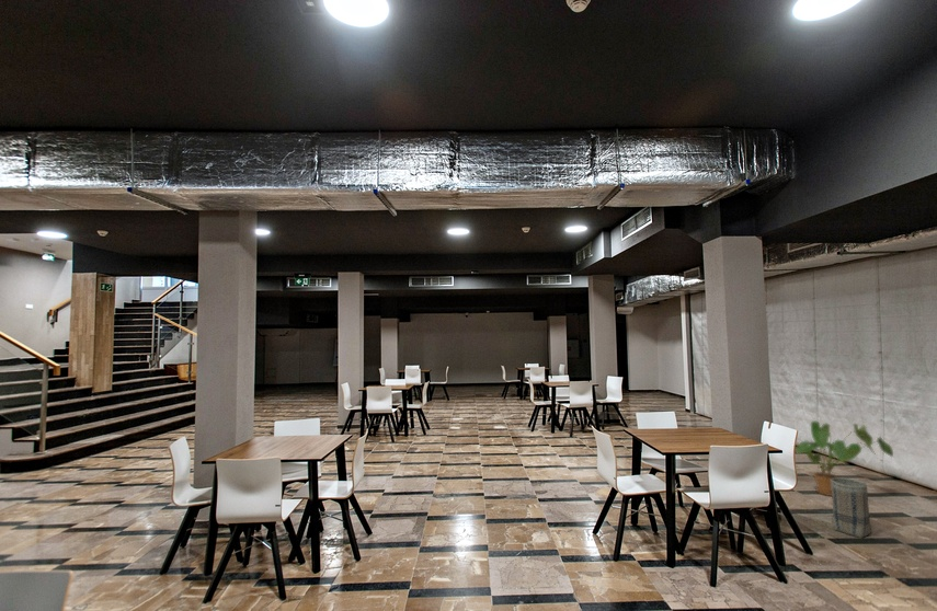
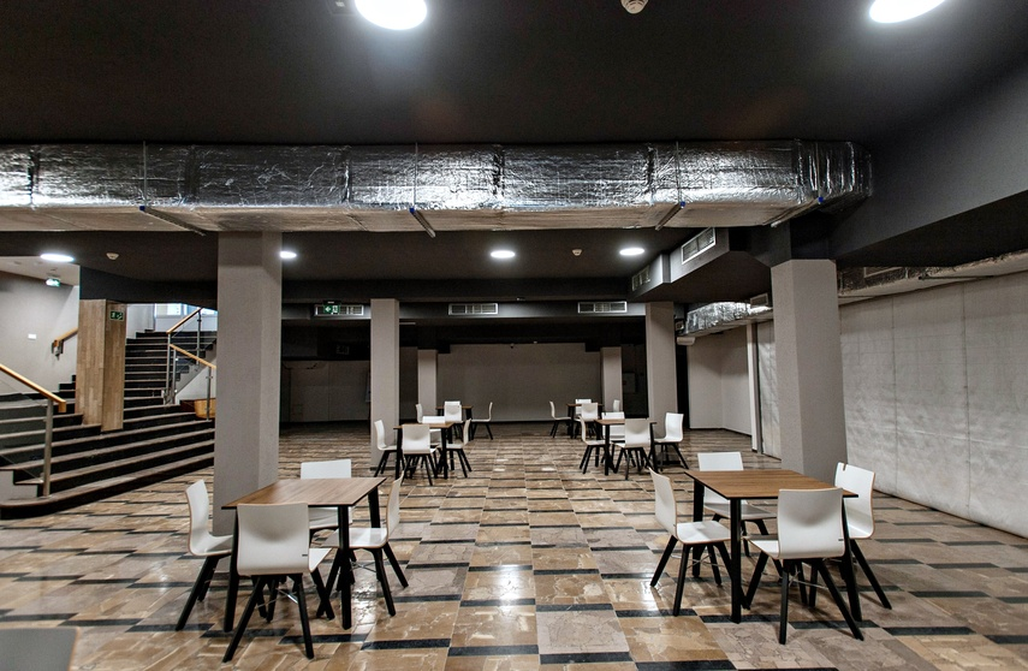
- basket [831,476,871,539]
- house plant [795,419,894,497]
